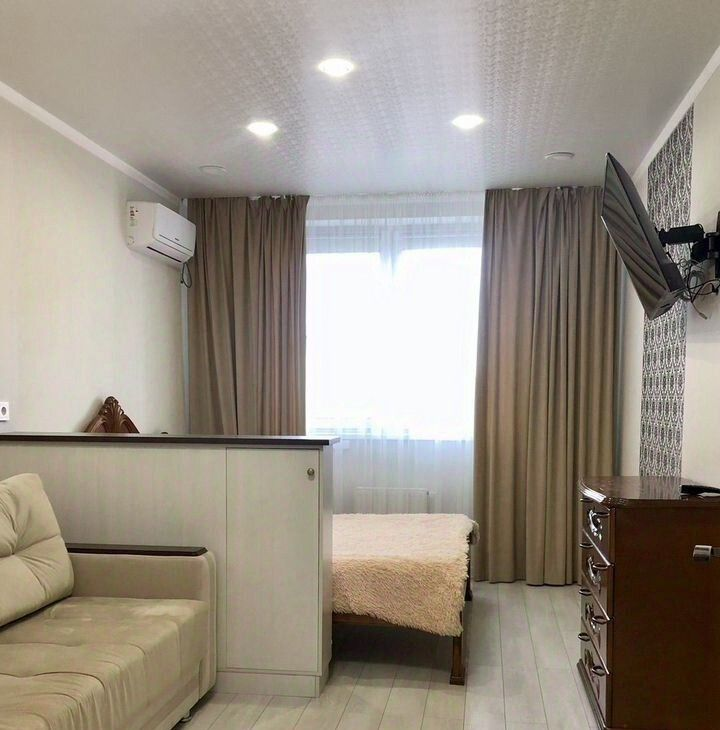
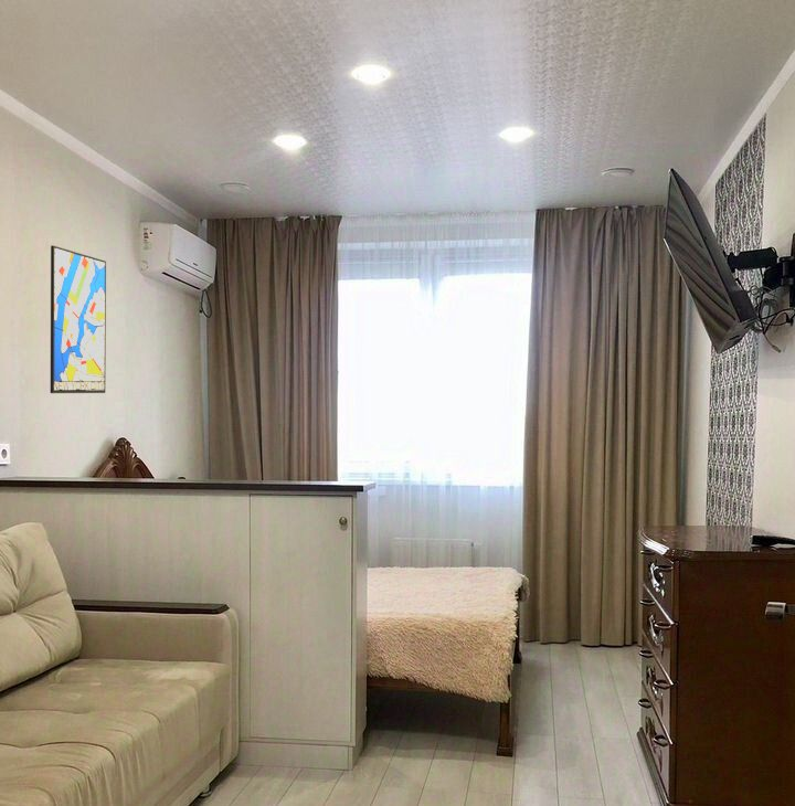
+ wall art [50,244,107,394]
